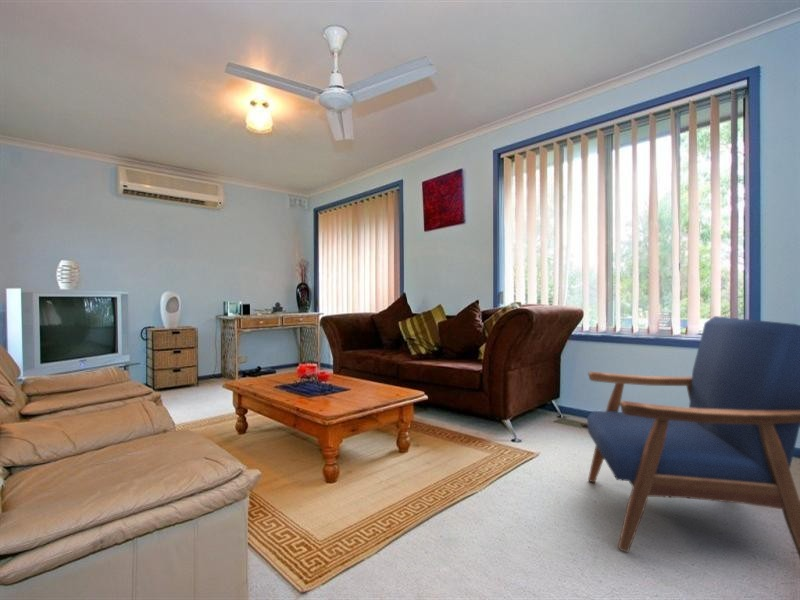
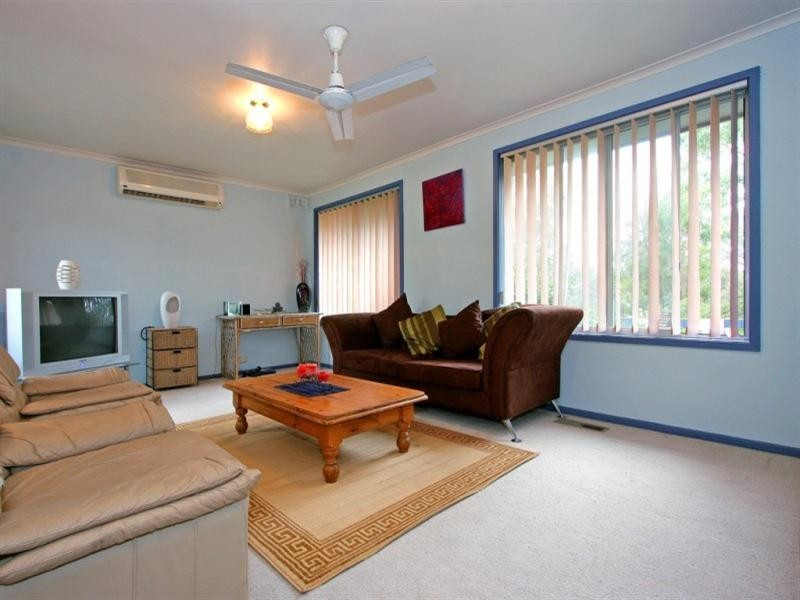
- armchair [586,315,800,559]
